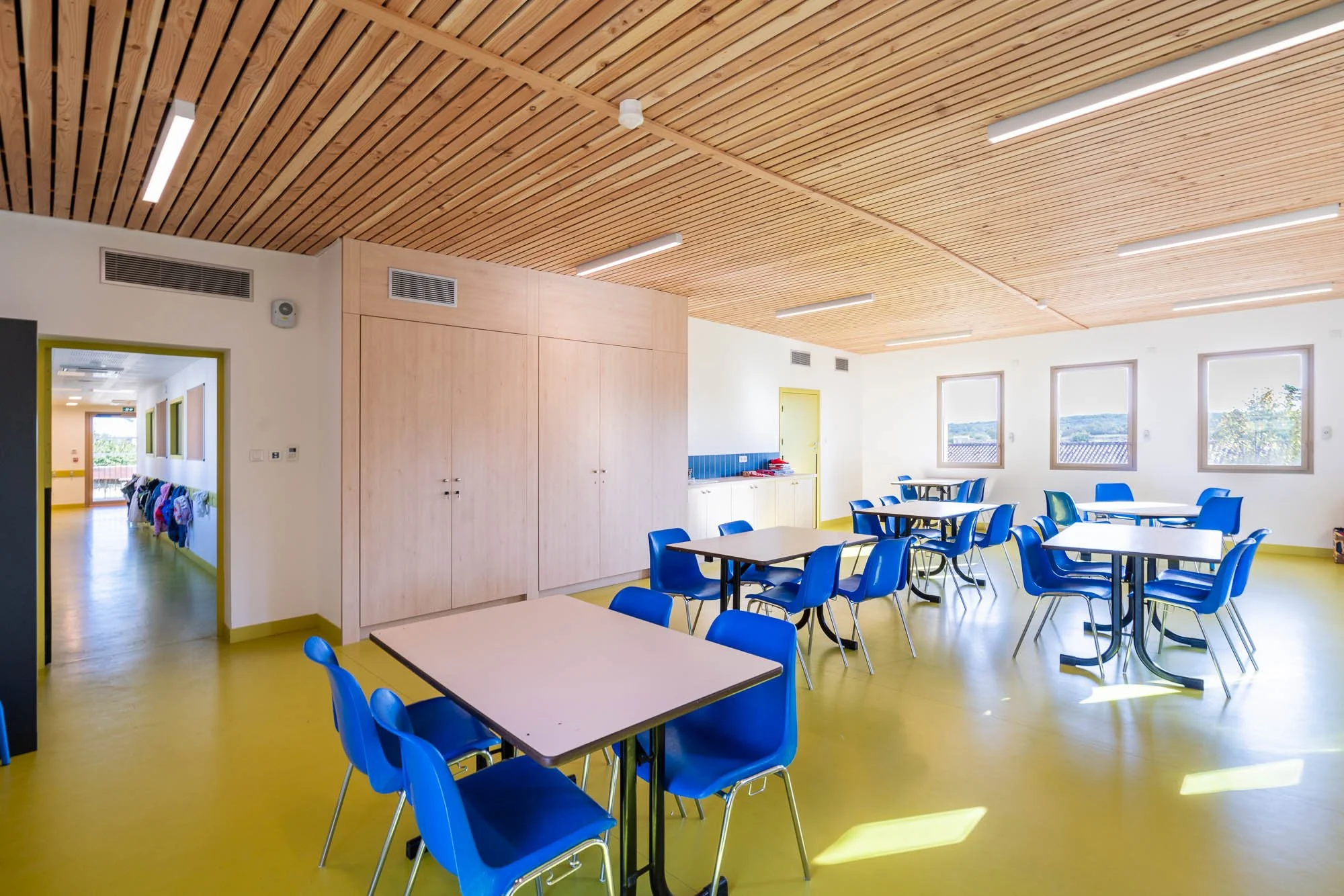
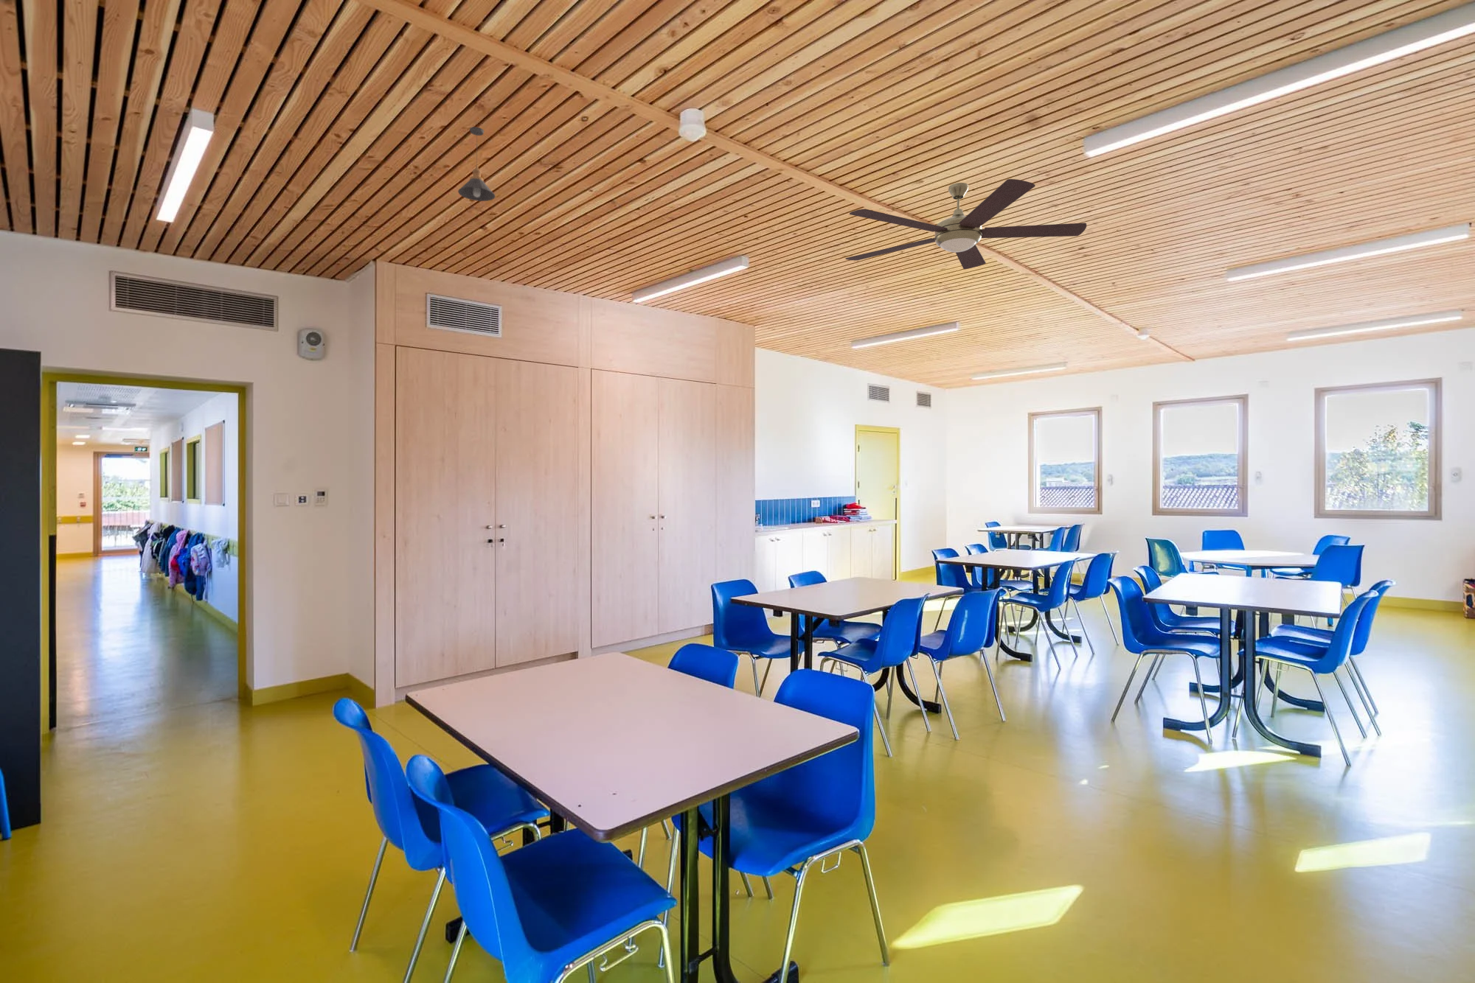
+ pendant light [458,126,496,202]
+ electric fan [844,179,1088,270]
